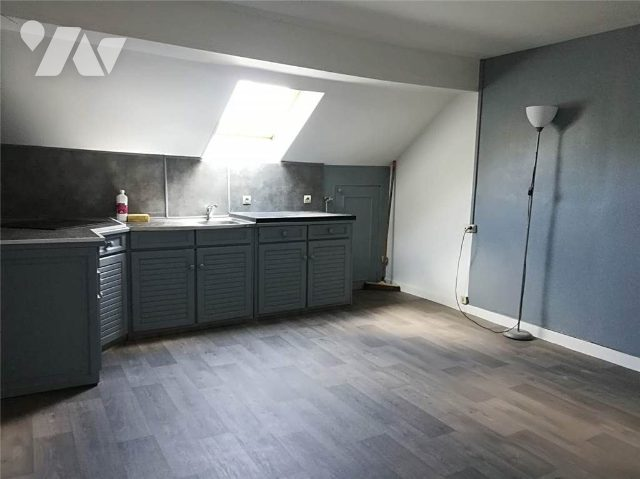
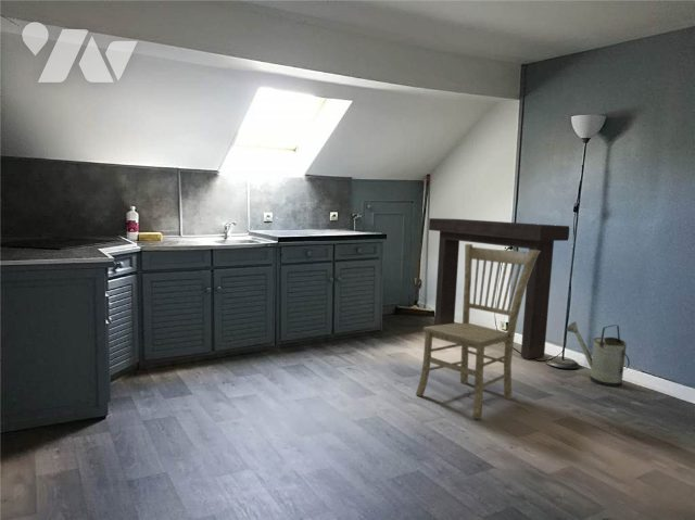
+ dining chair [415,243,541,420]
+ console table [428,217,570,360]
+ watering can [565,321,631,388]
